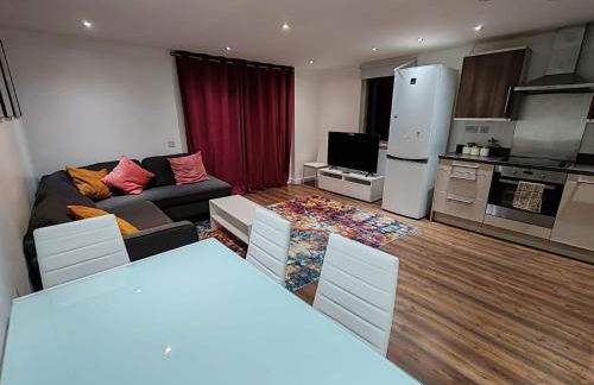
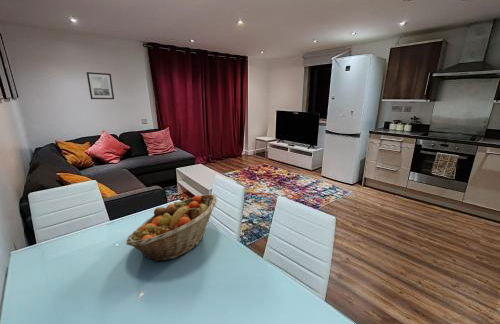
+ wall art [86,71,115,100]
+ fruit basket [125,193,218,263]
